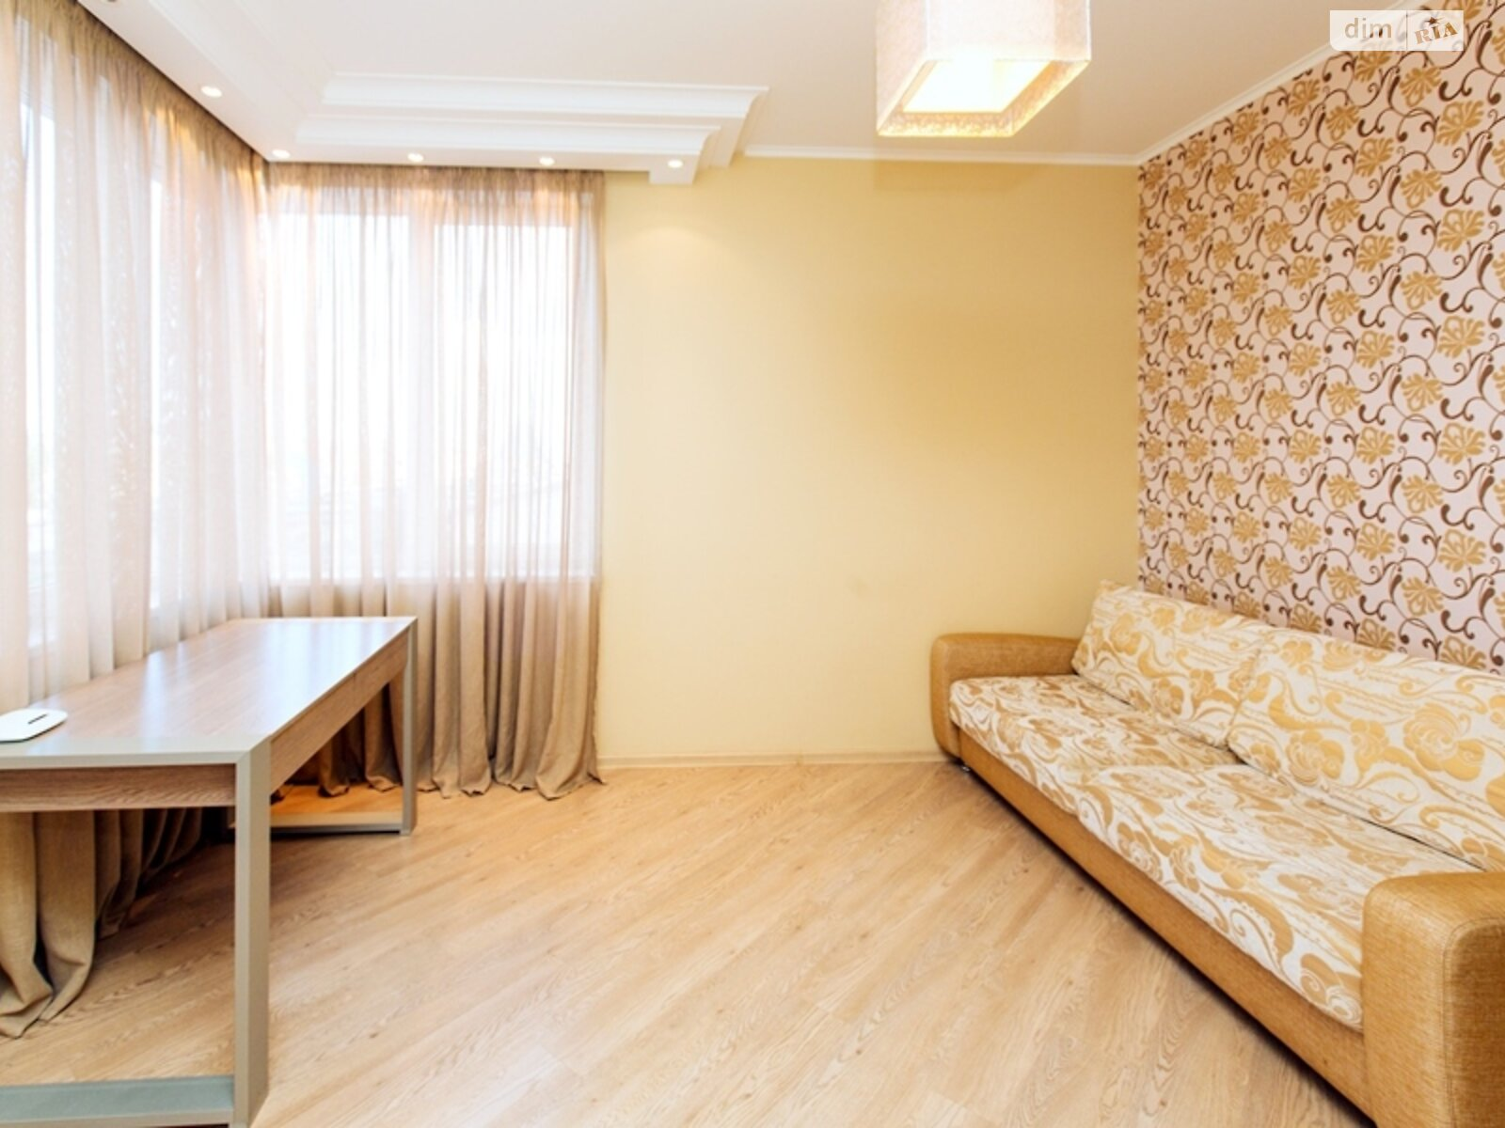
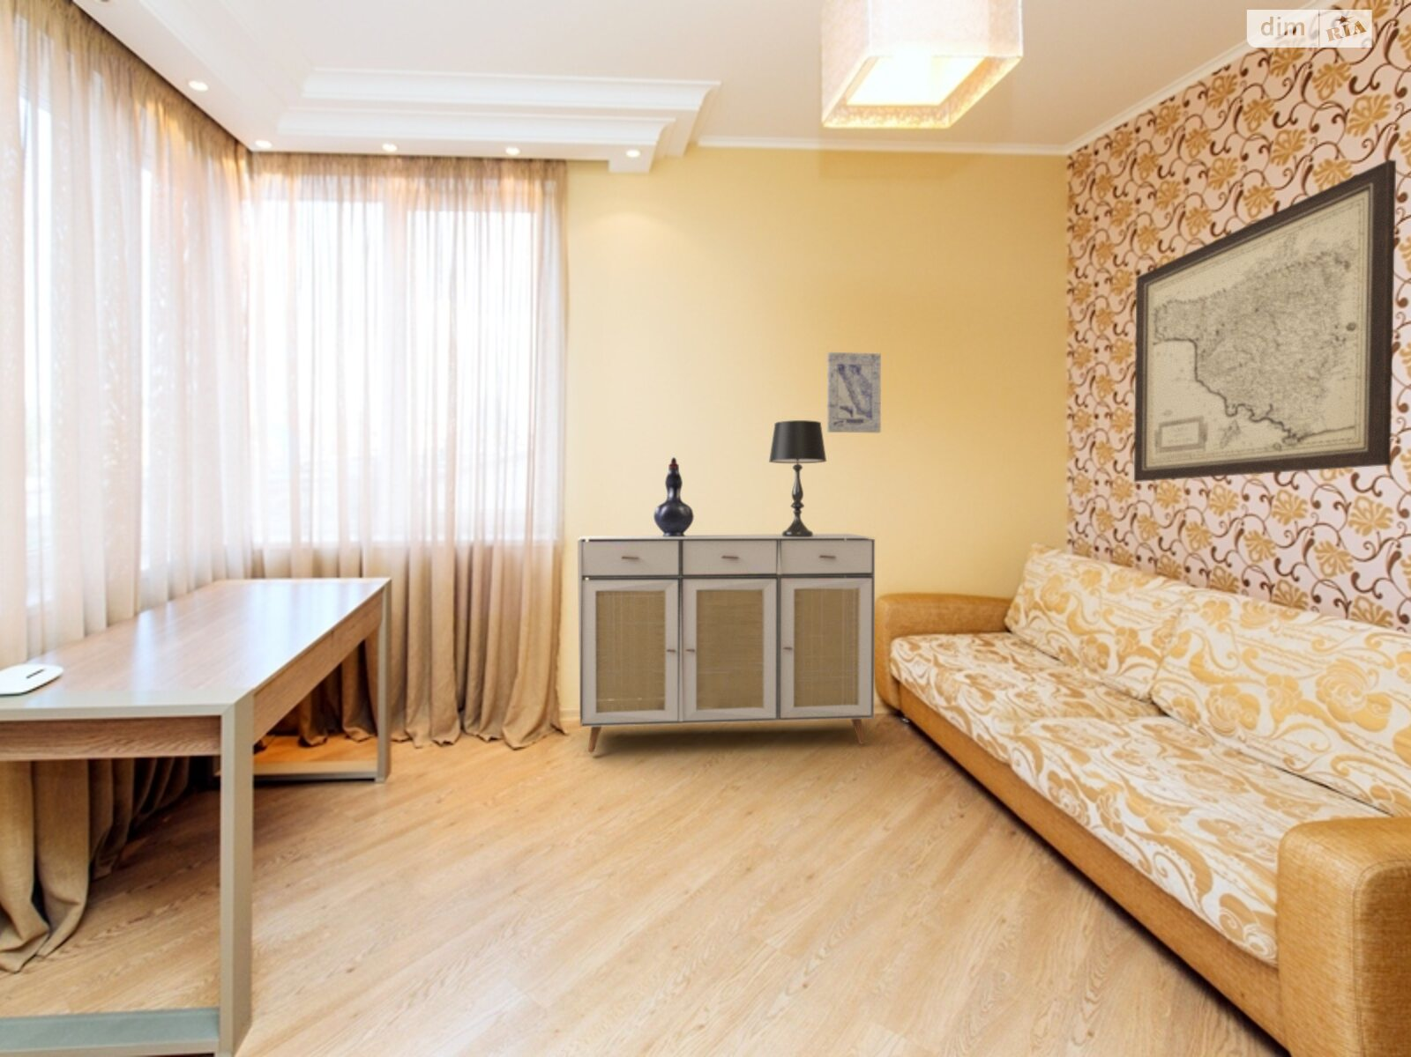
+ wall art [827,352,882,433]
+ table lamp [768,420,828,536]
+ decorative vase [652,456,694,536]
+ wall art [1133,159,1397,483]
+ sideboard [576,533,877,754]
